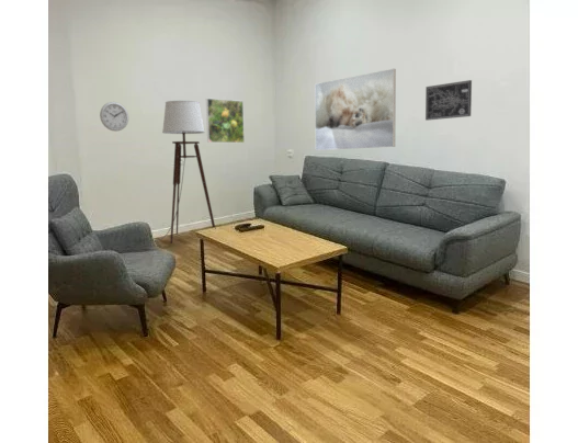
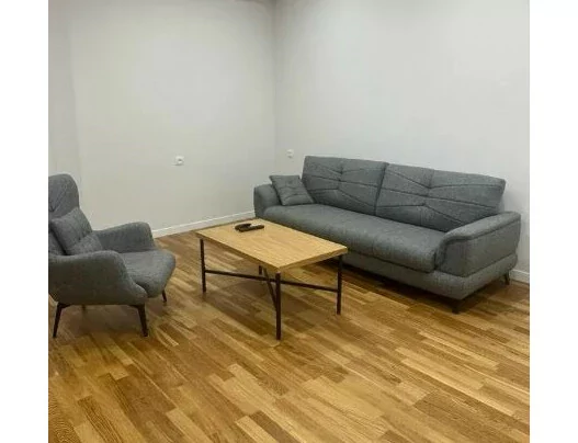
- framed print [314,68,397,151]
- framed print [205,98,246,144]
- wall art [424,79,473,122]
- wall clock [99,101,129,133]
- floor lamp [154,100,216,245]
